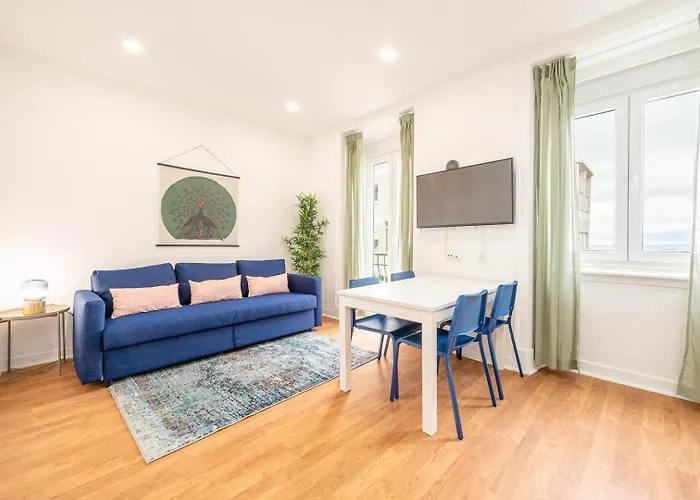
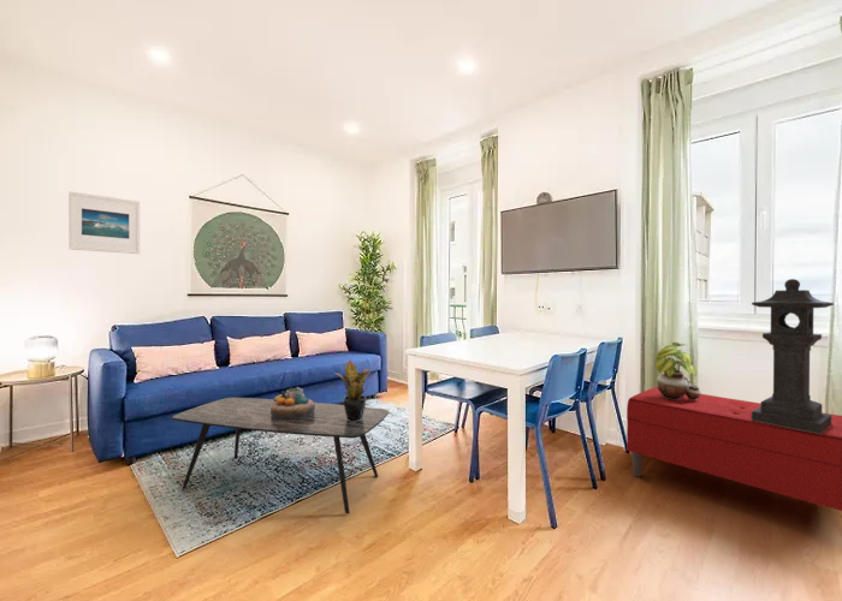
+ decorative bowl [271,386,315,419]
+ coffee table [171,397,390,514]
+ potted plant [654,341,702,400]
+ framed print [67,191,141,255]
+ potted plant [333,359,373,422]
+ bench [625,386,842,512]
+ stone lantern [751,278,835,434]
